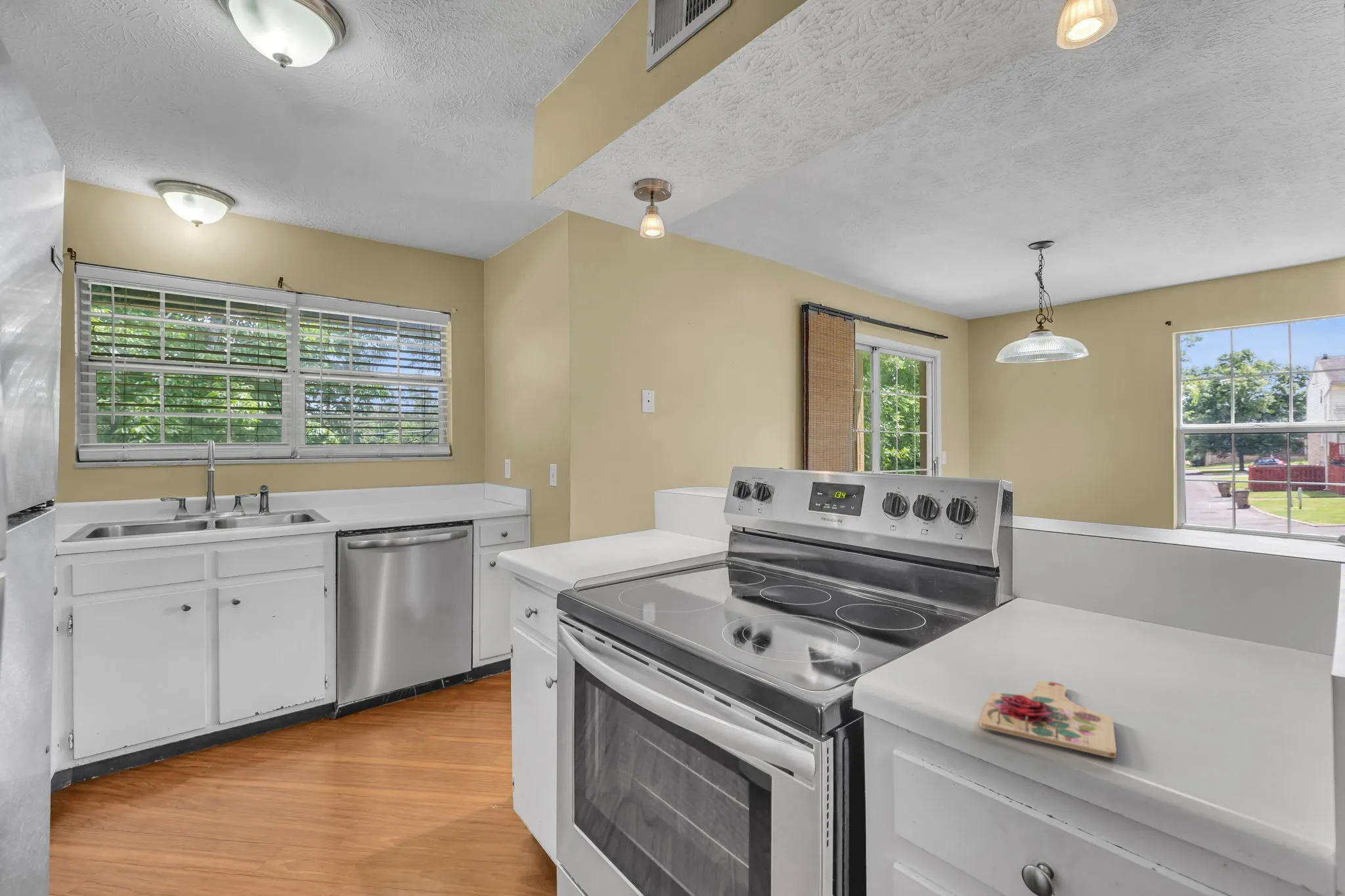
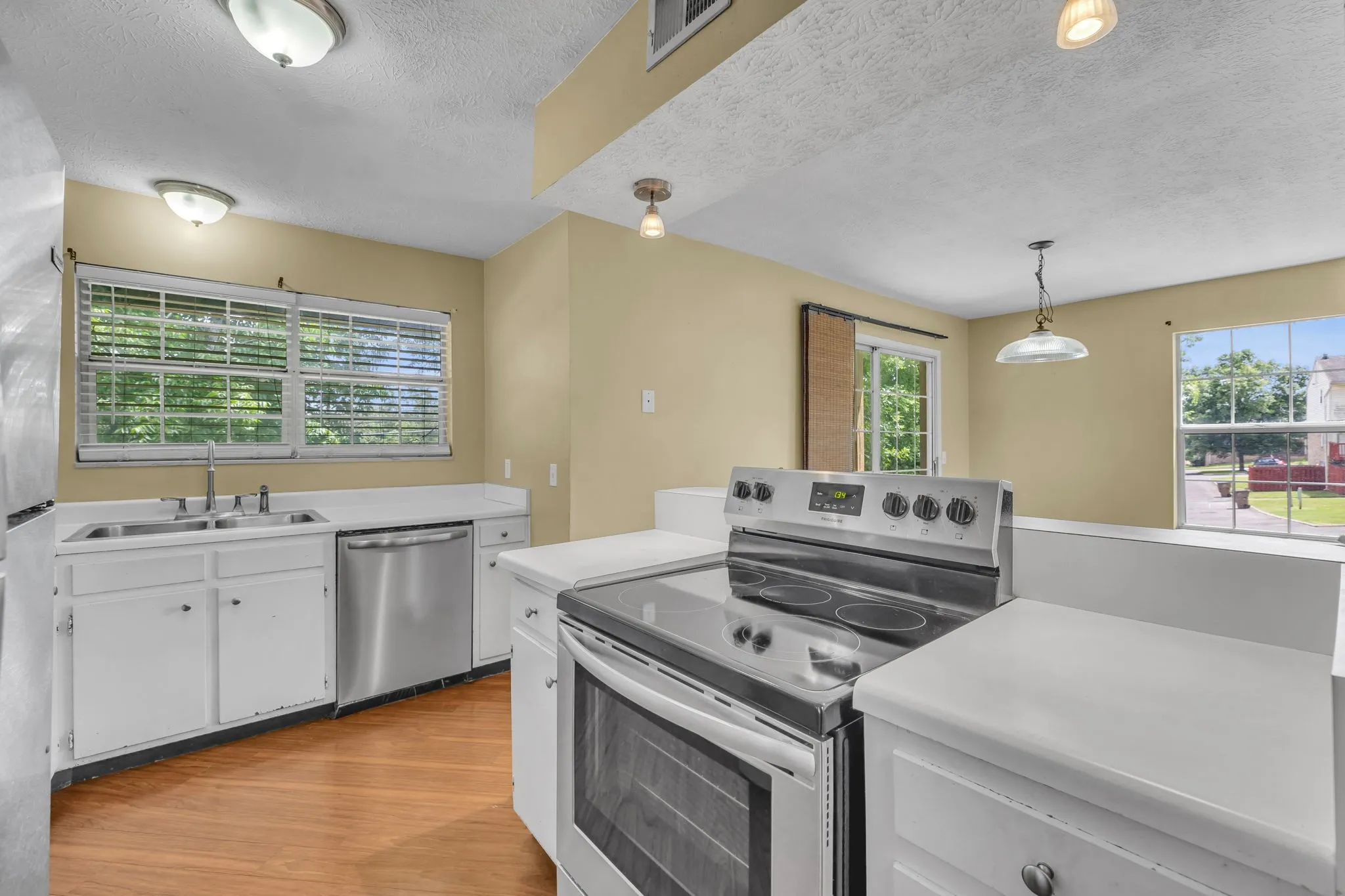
- cutting board [979,680,1117,759]
